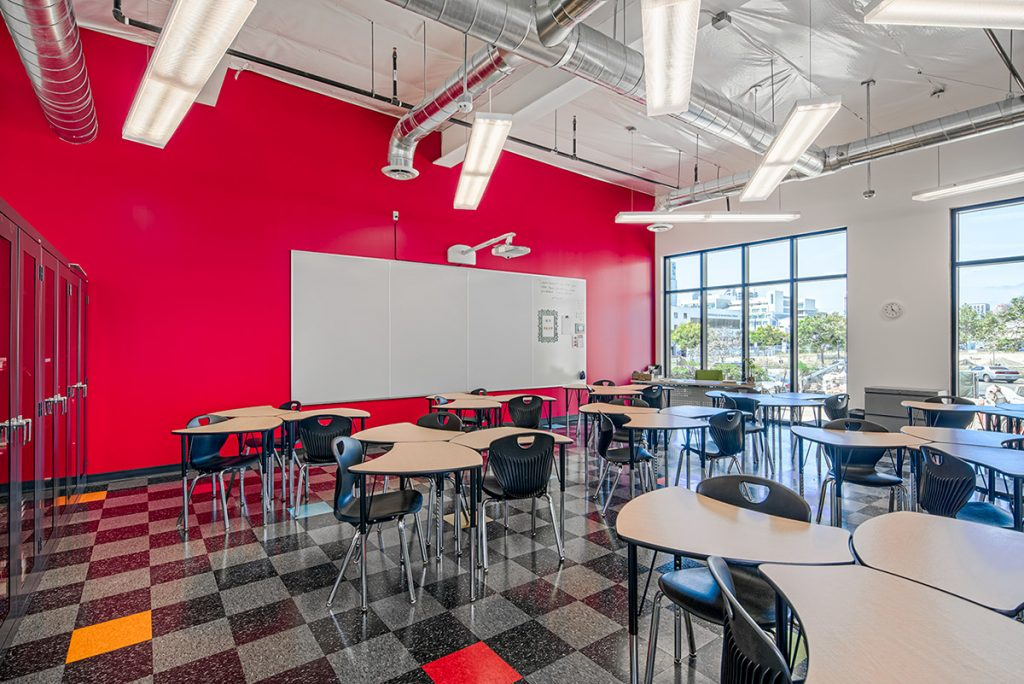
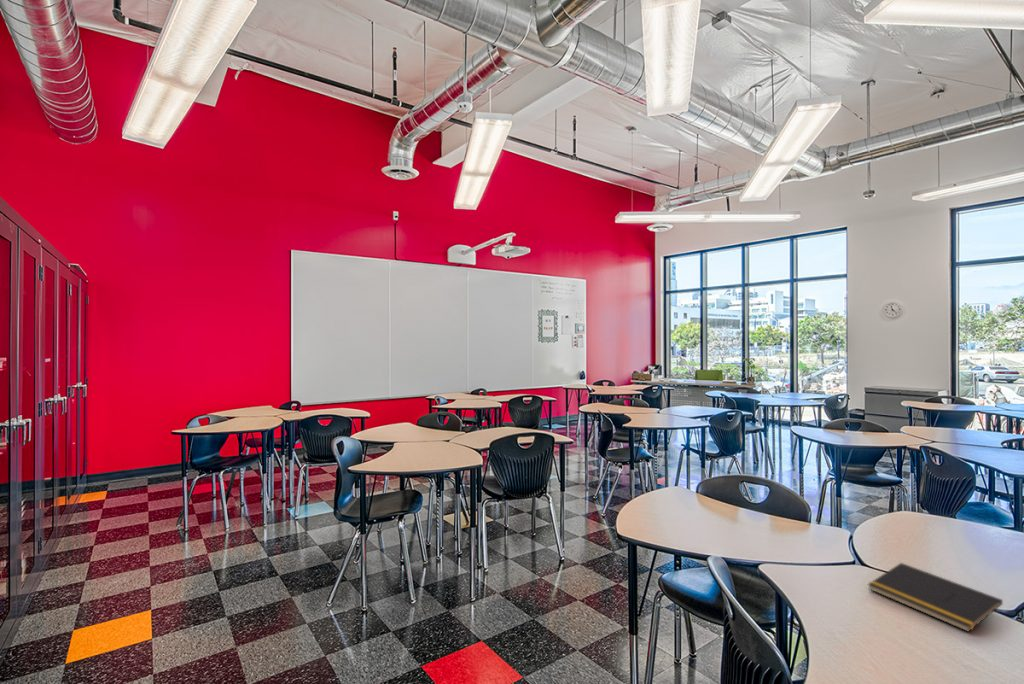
+ notepad [867,562,1004,633]
